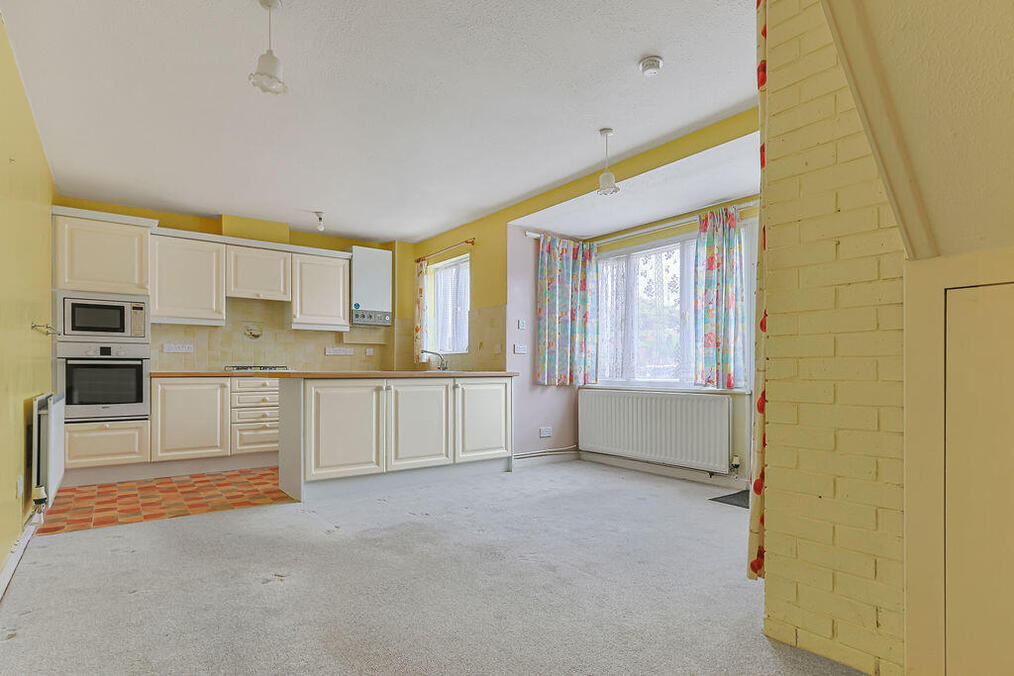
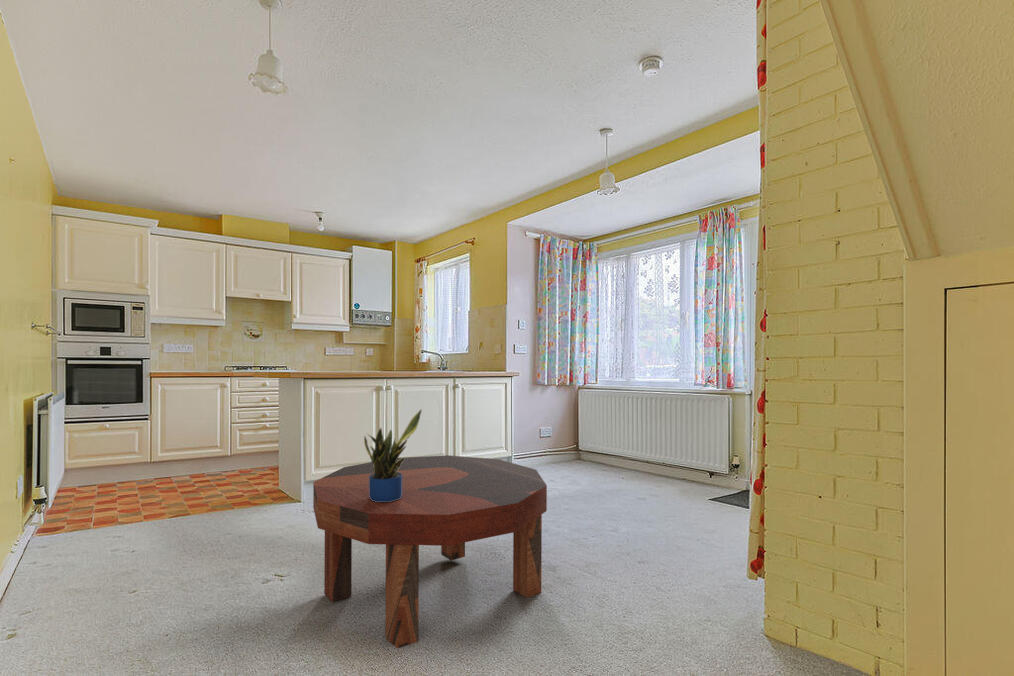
+ potted plant [363,408,423,502]
+ coffee table [312,454,548,649]
